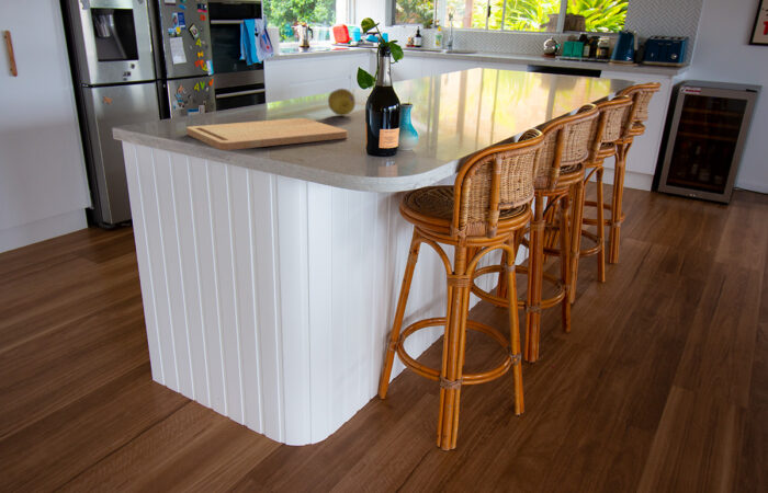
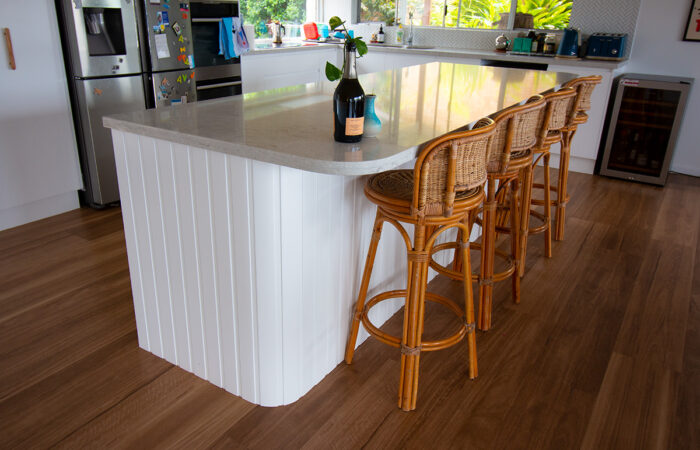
- cutting board [185,117,349,151]
- fruit [327,88,357,117]
